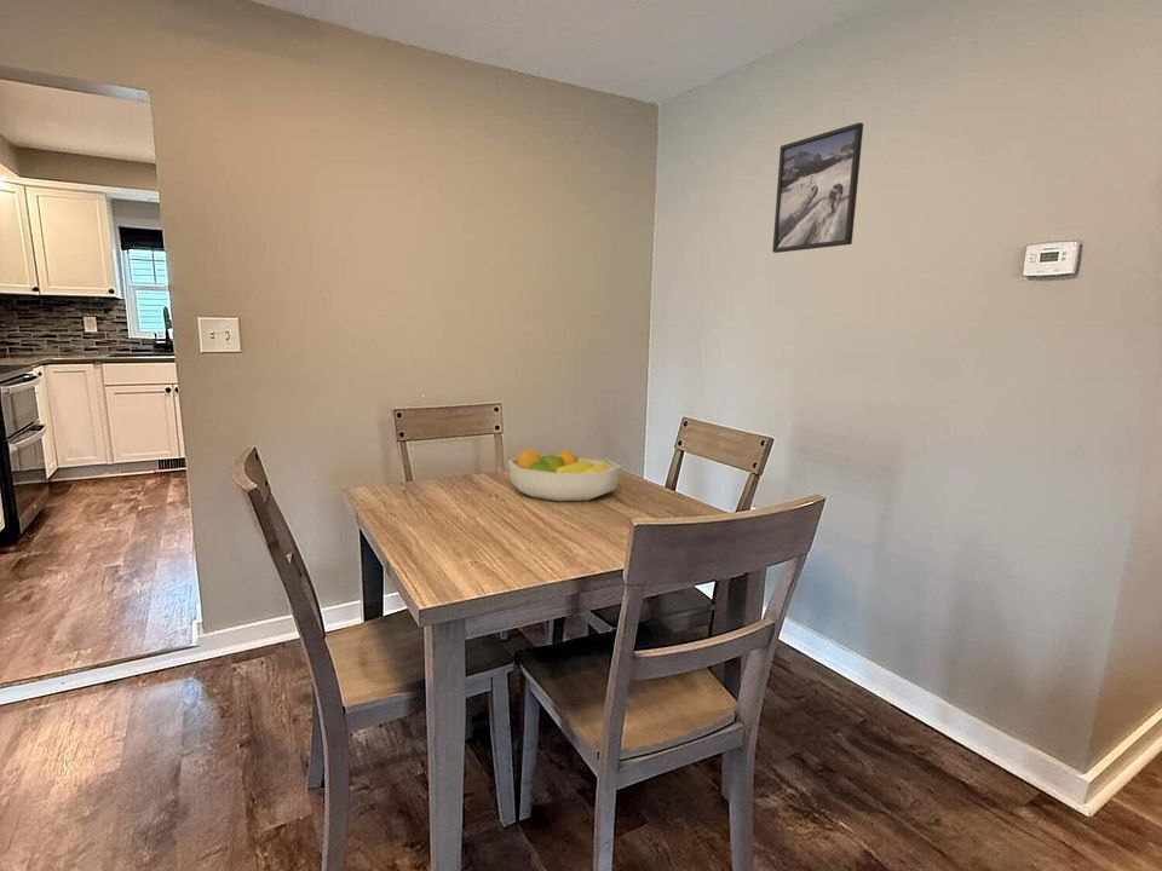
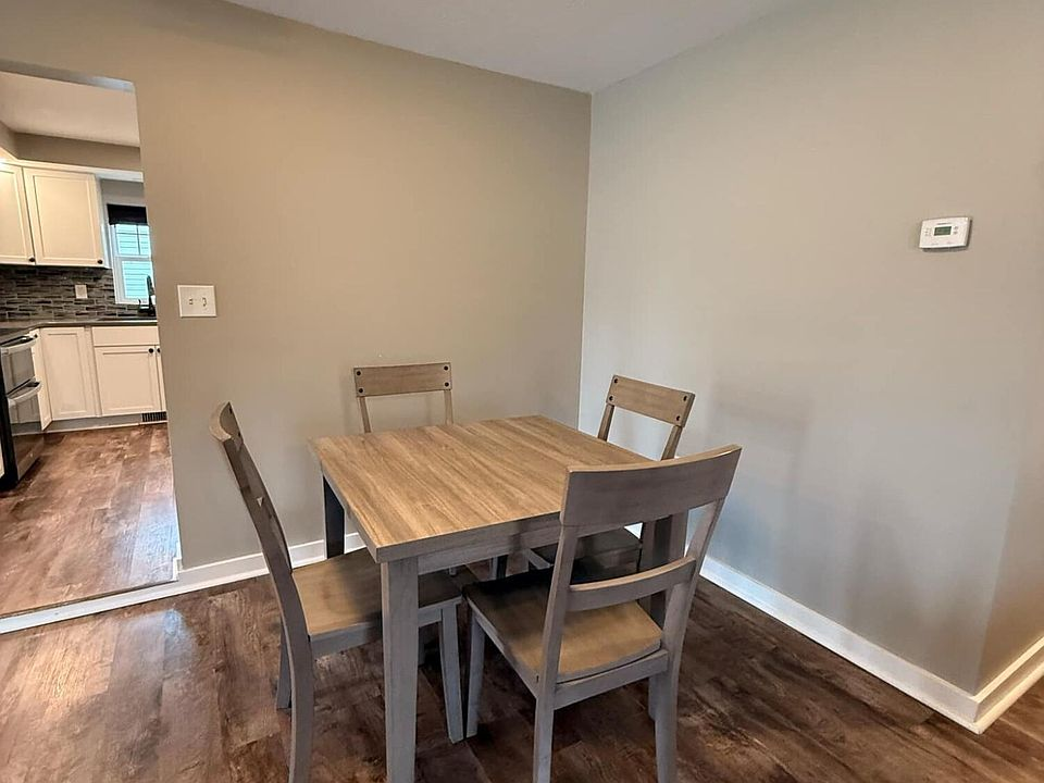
- fruit bowl [507,446,622,502]
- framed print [771,121,864,254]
